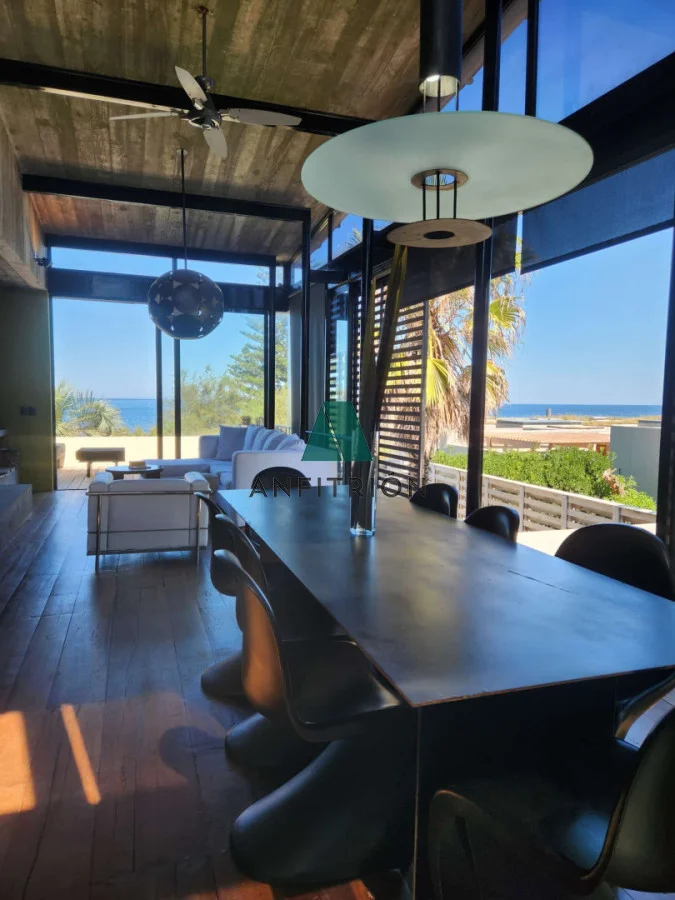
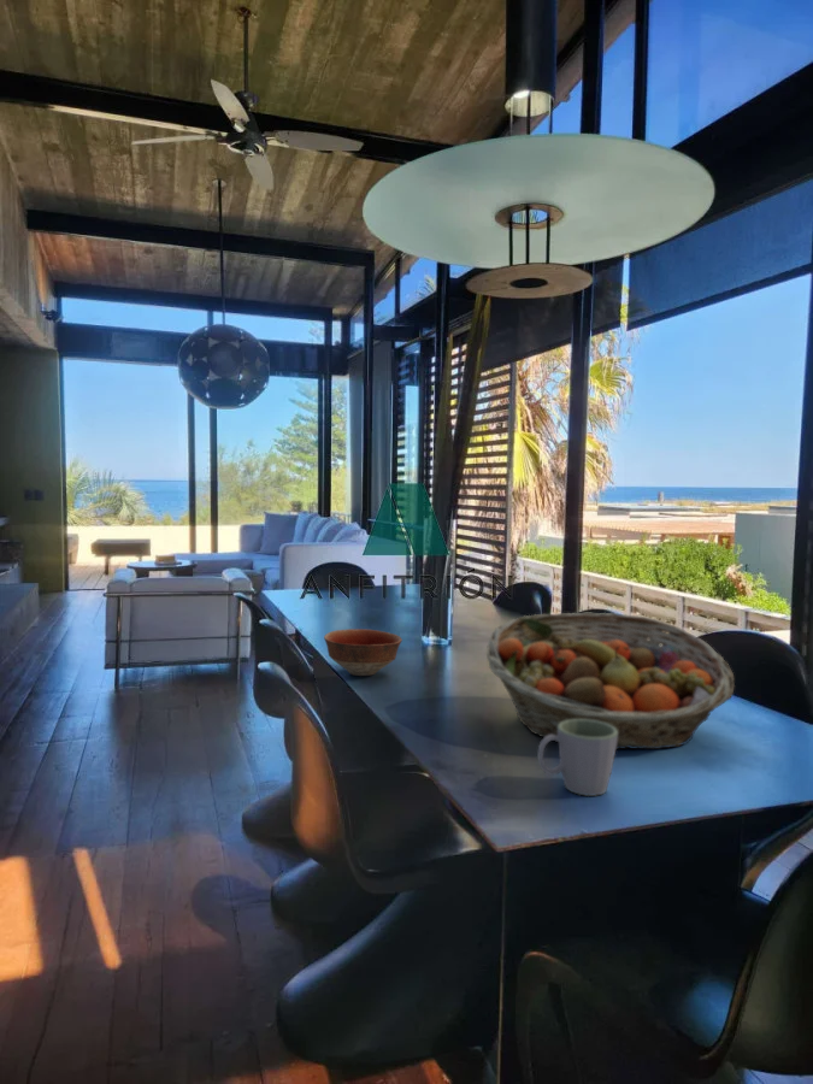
+ bowl [323,628,403,677]
+ mug [536,719,618,797]
+ fruit basket [485,612,736,750]
